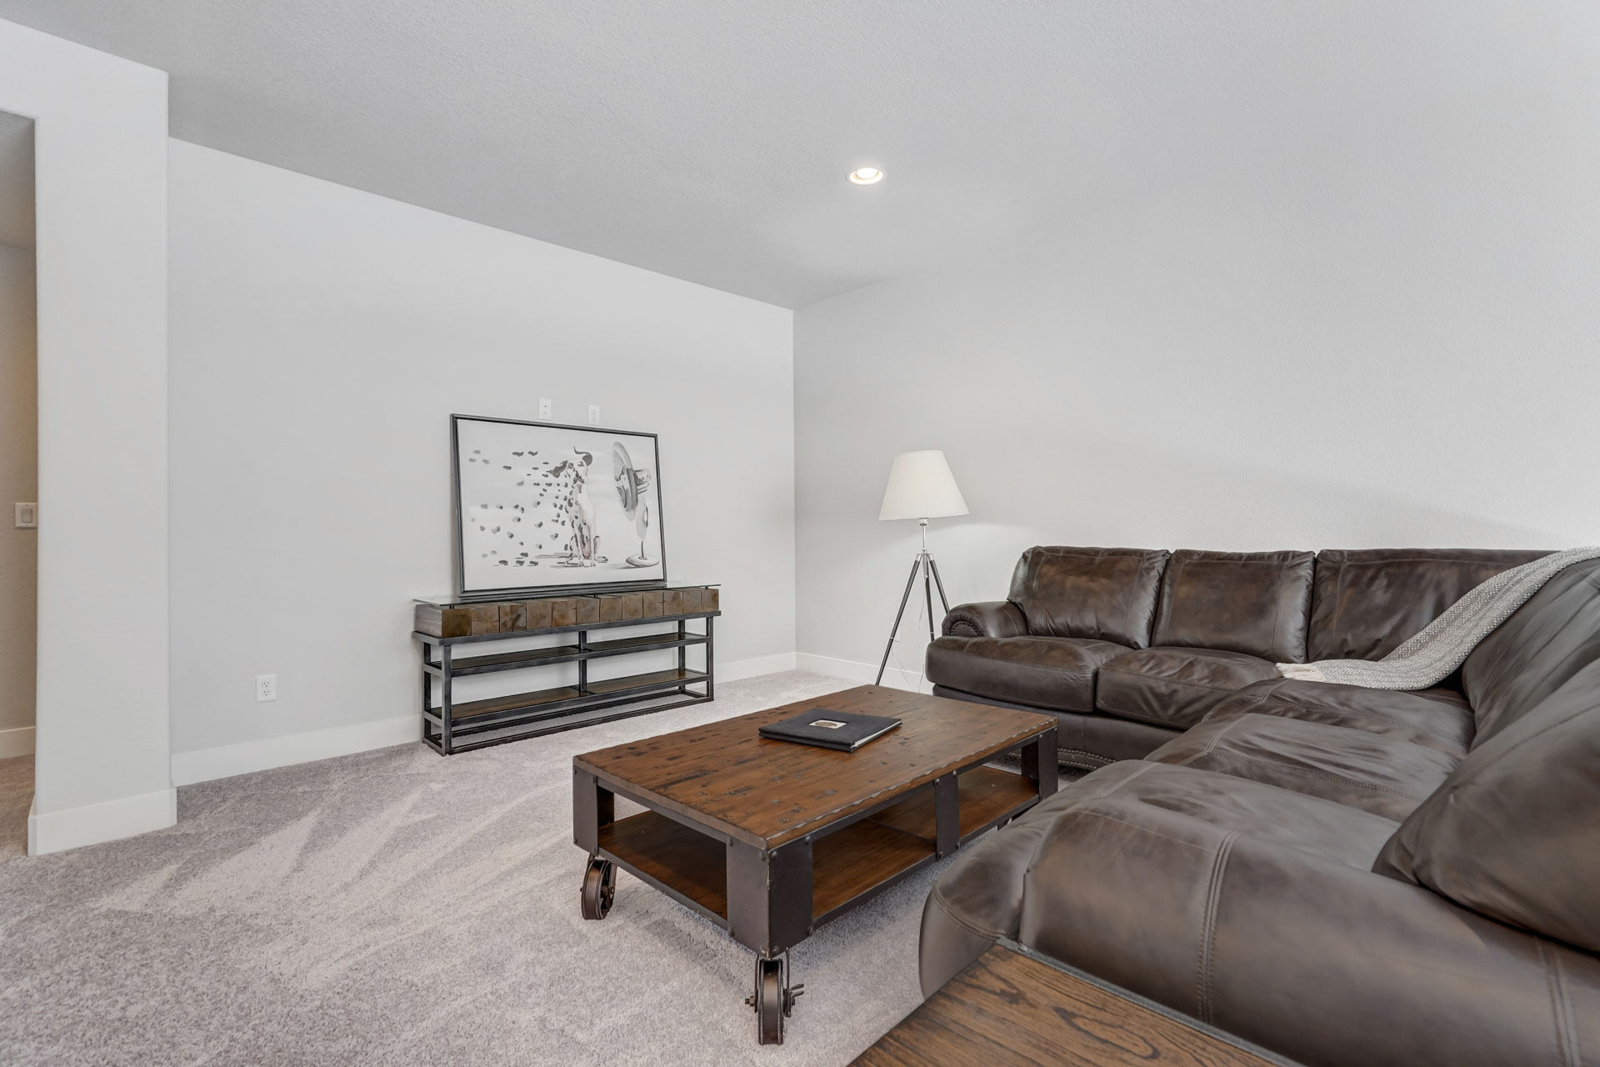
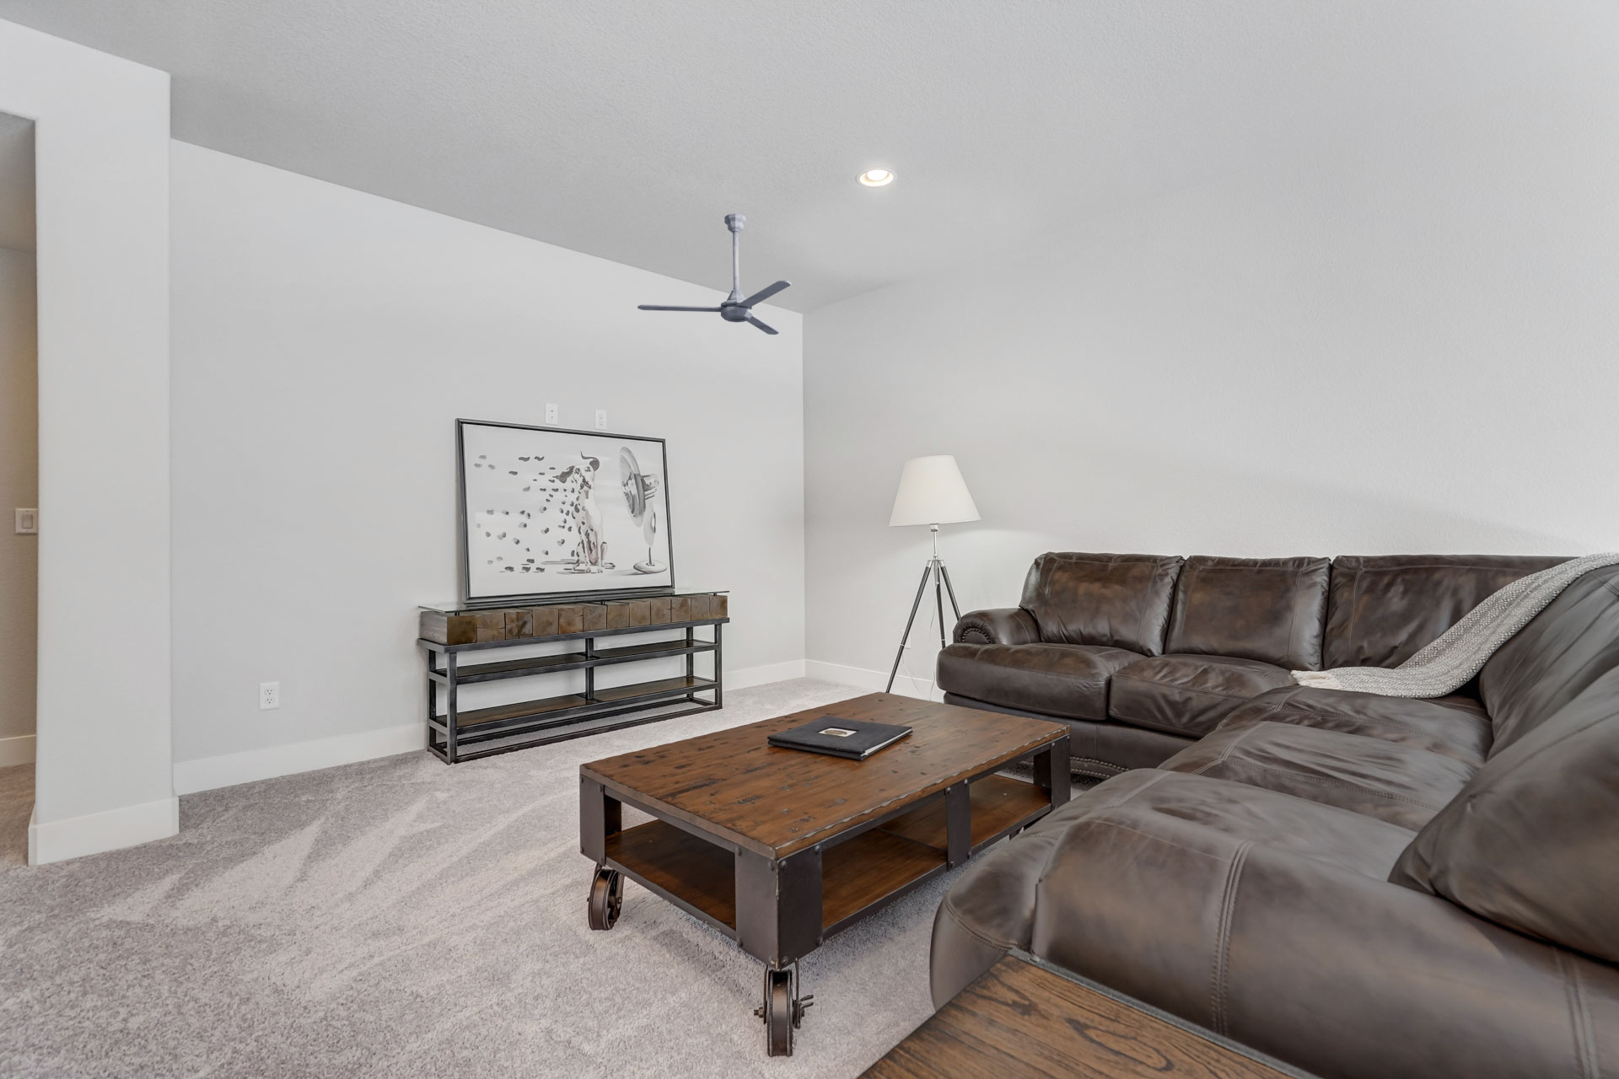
+ ceiling fan [636,212,791,336]
